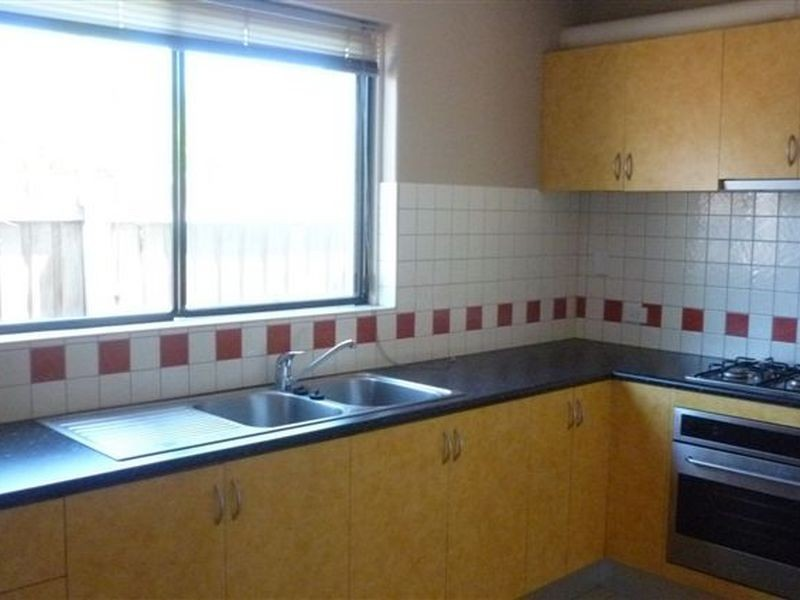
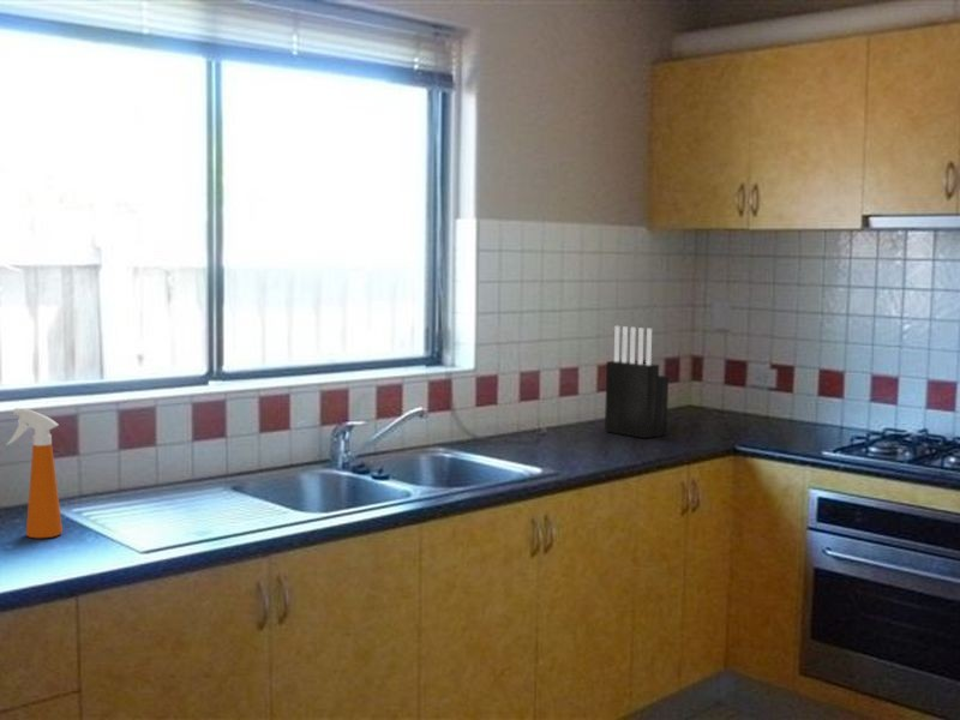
+ spray bottle [5,407,64,539]
+ knife block [604,325,670,439]
